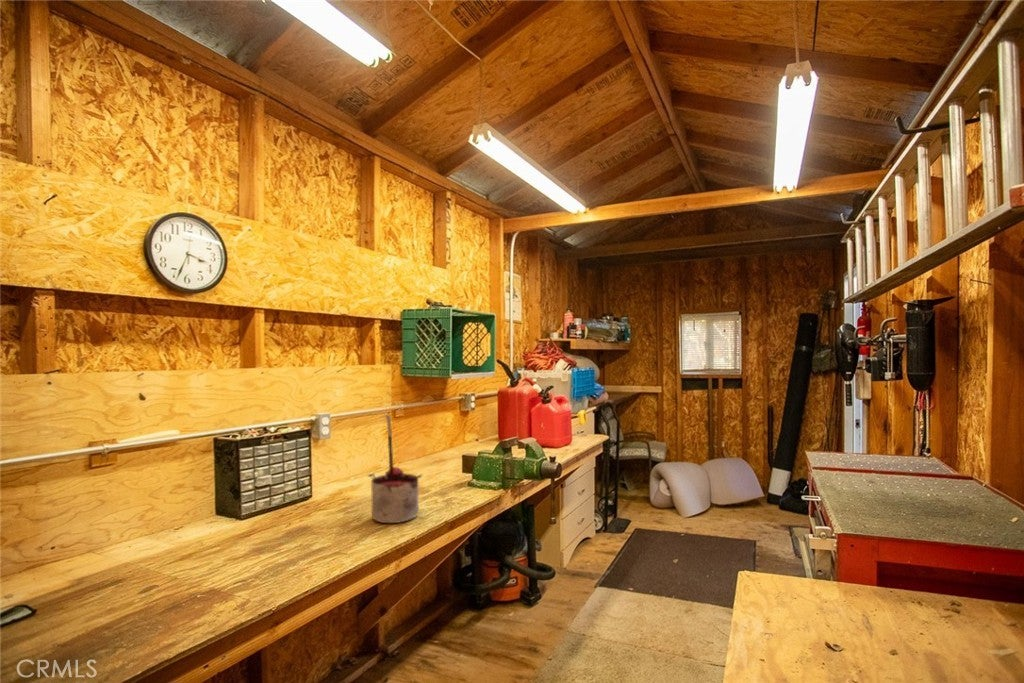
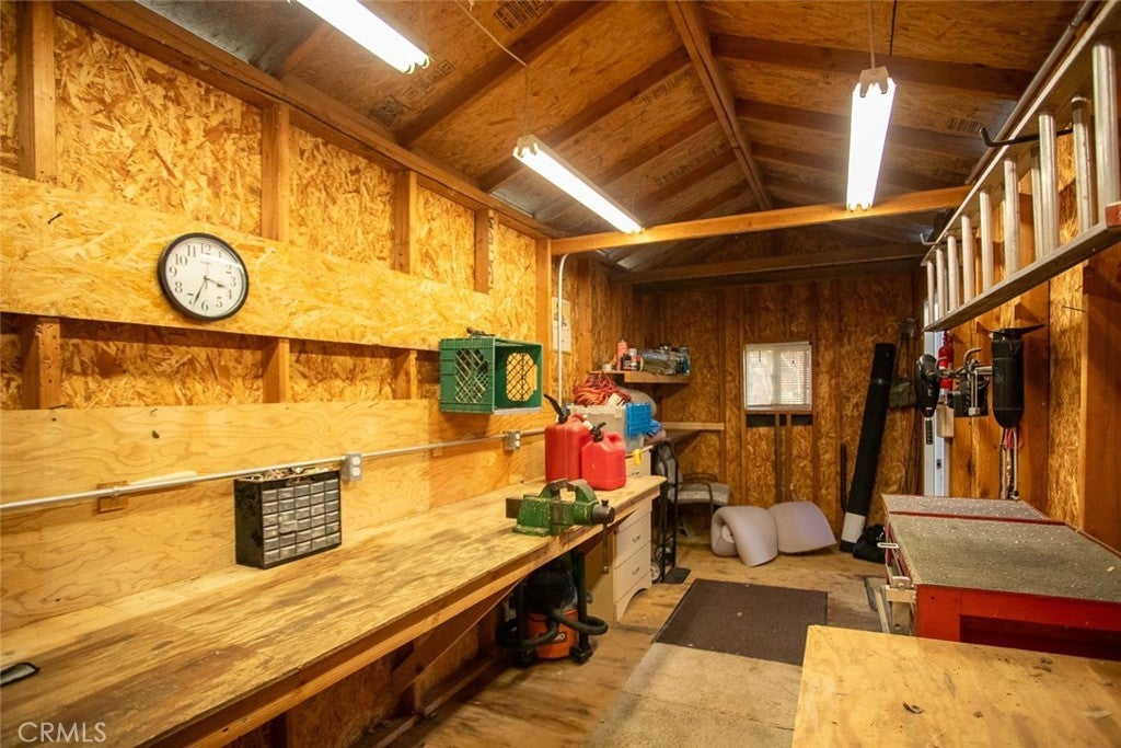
- paint can [367,414,423,524]
